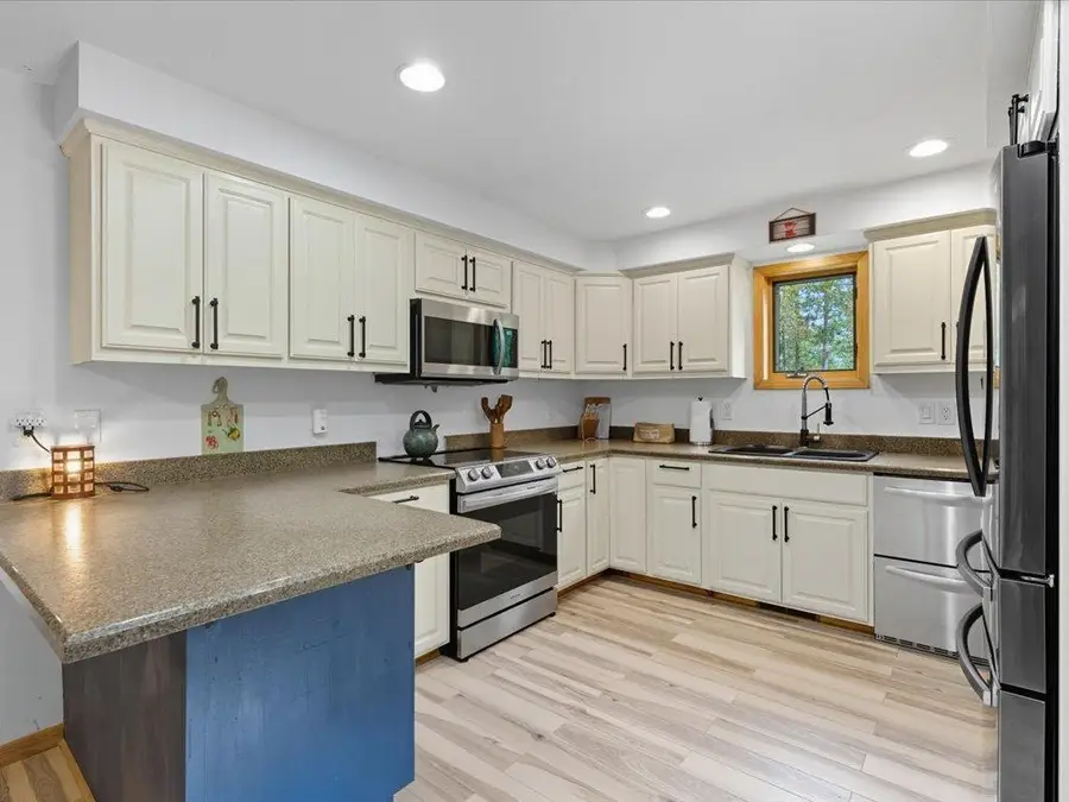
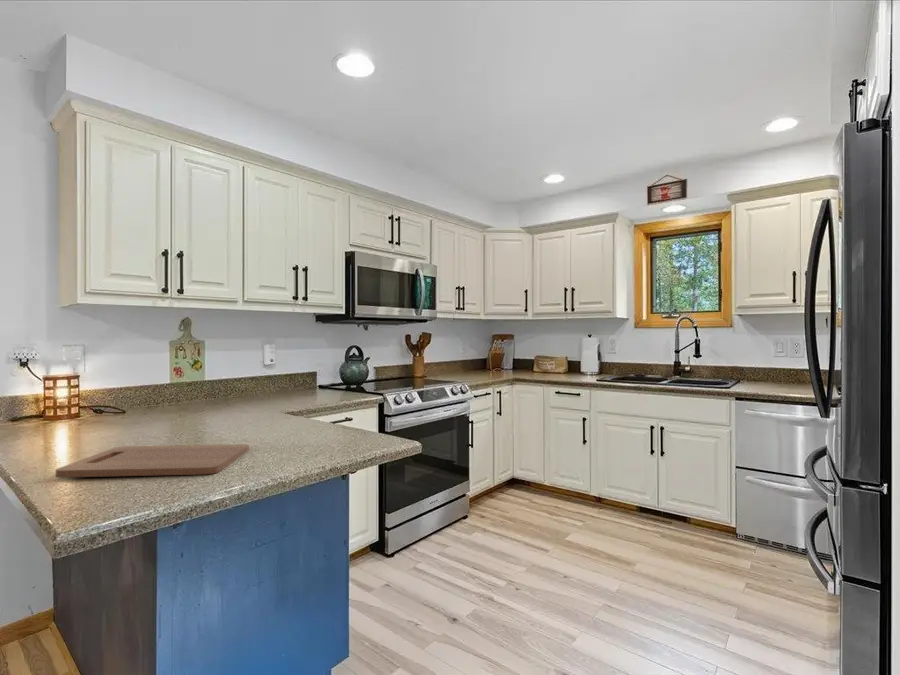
+ cutting board [54,443,250,478]
